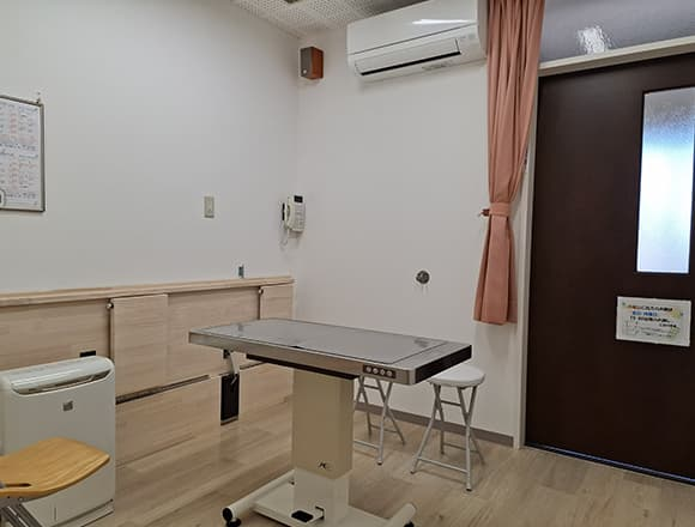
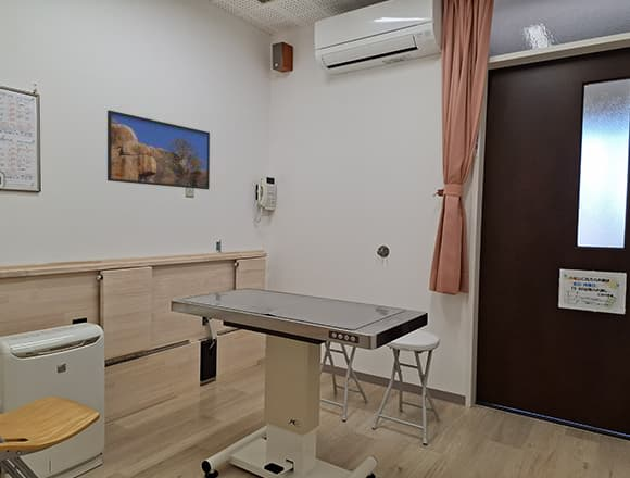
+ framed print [106,109,211,190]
